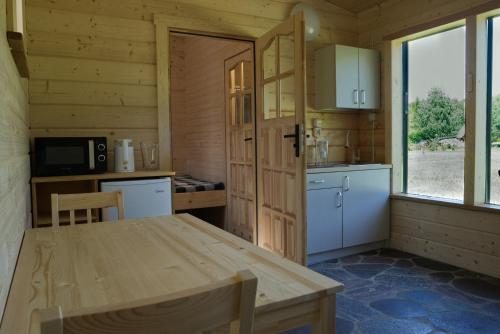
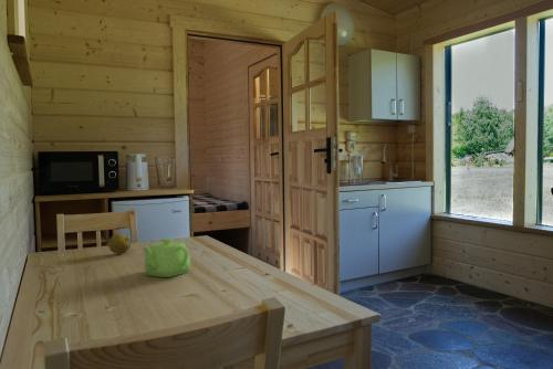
+ teapot [140,238,191,278]
+ fruit [107,233,132,255]
